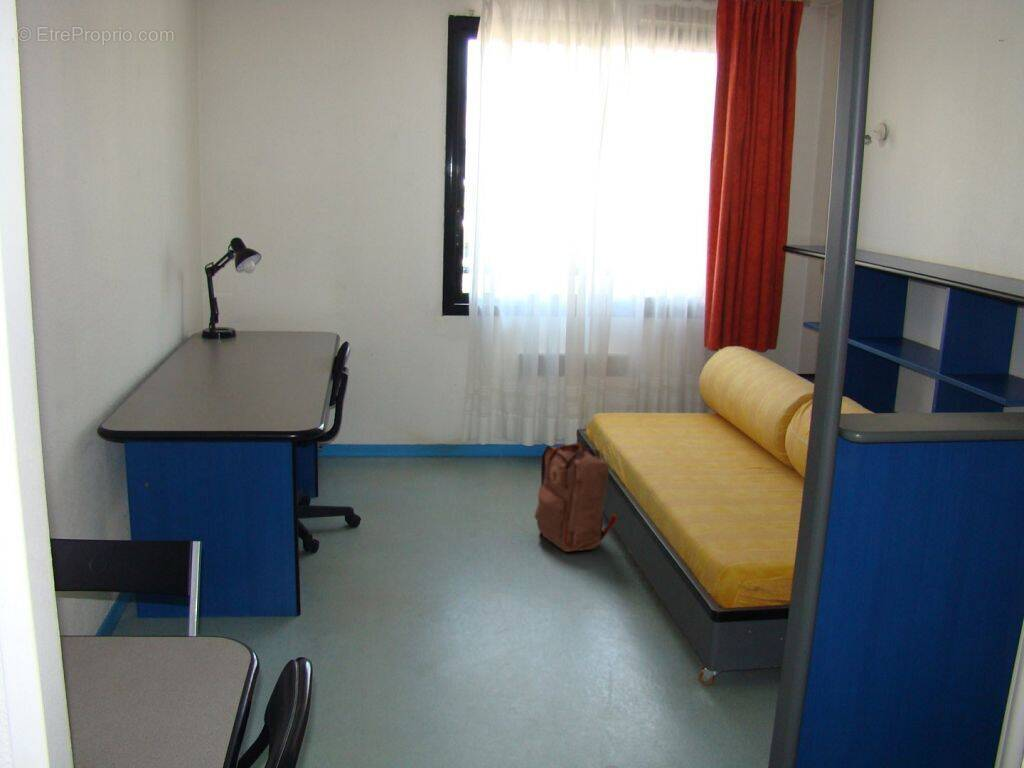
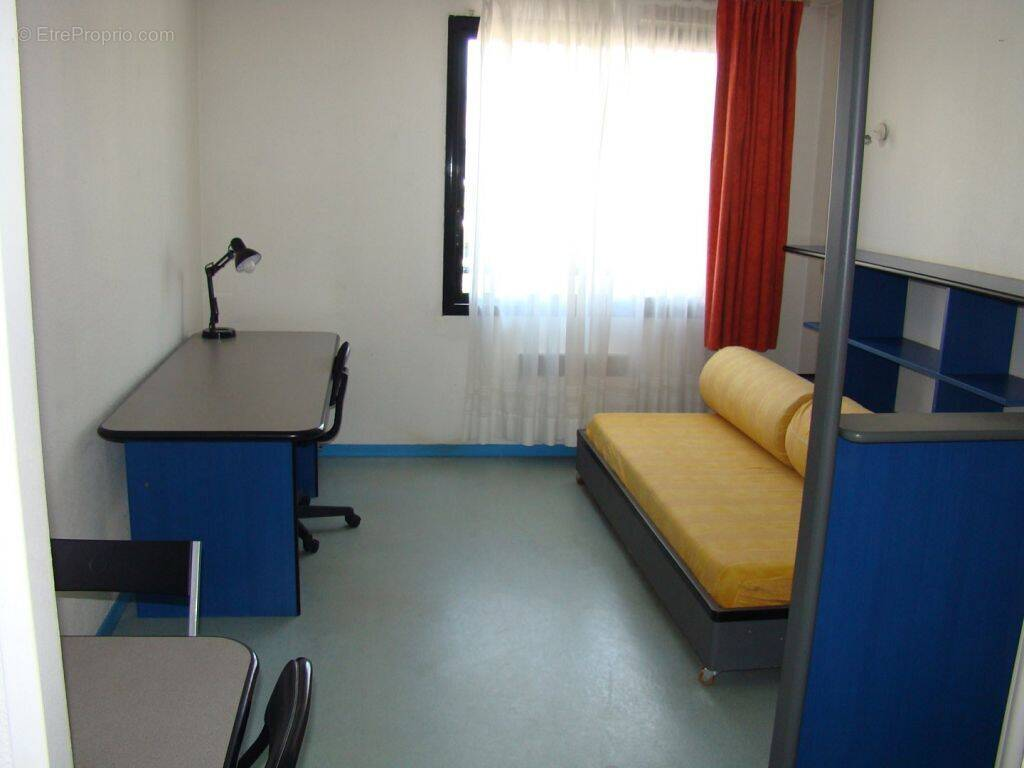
- backpack [534,442,618,553]
